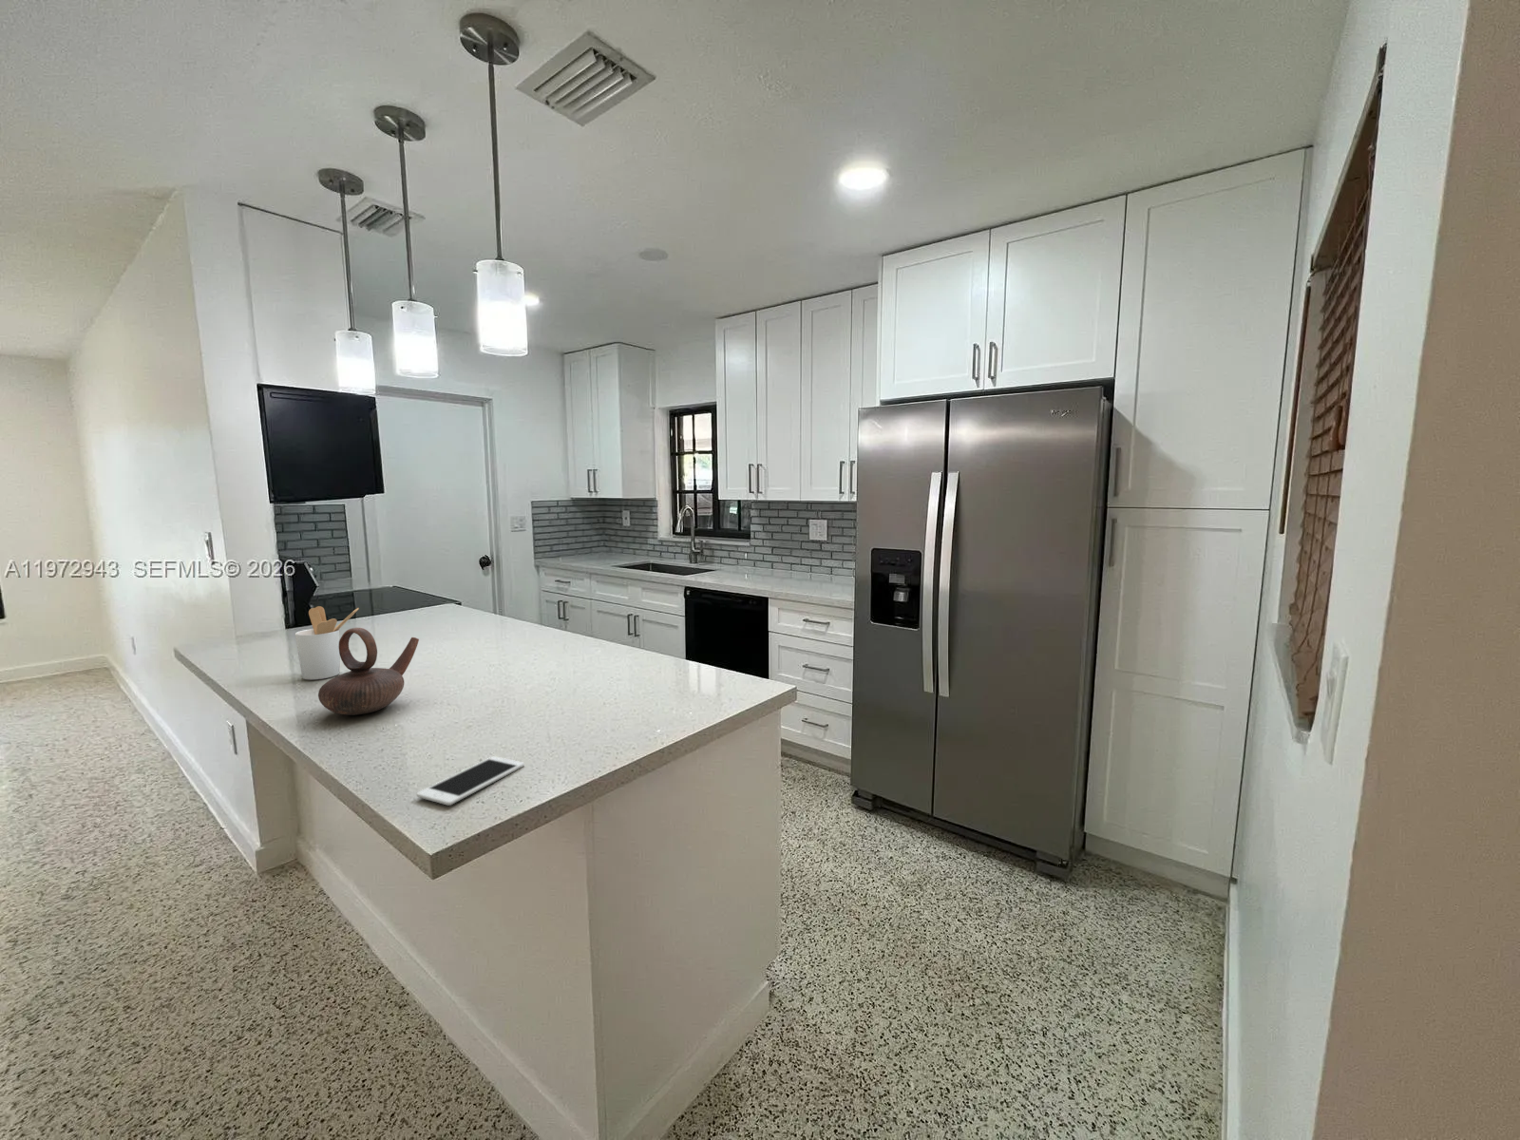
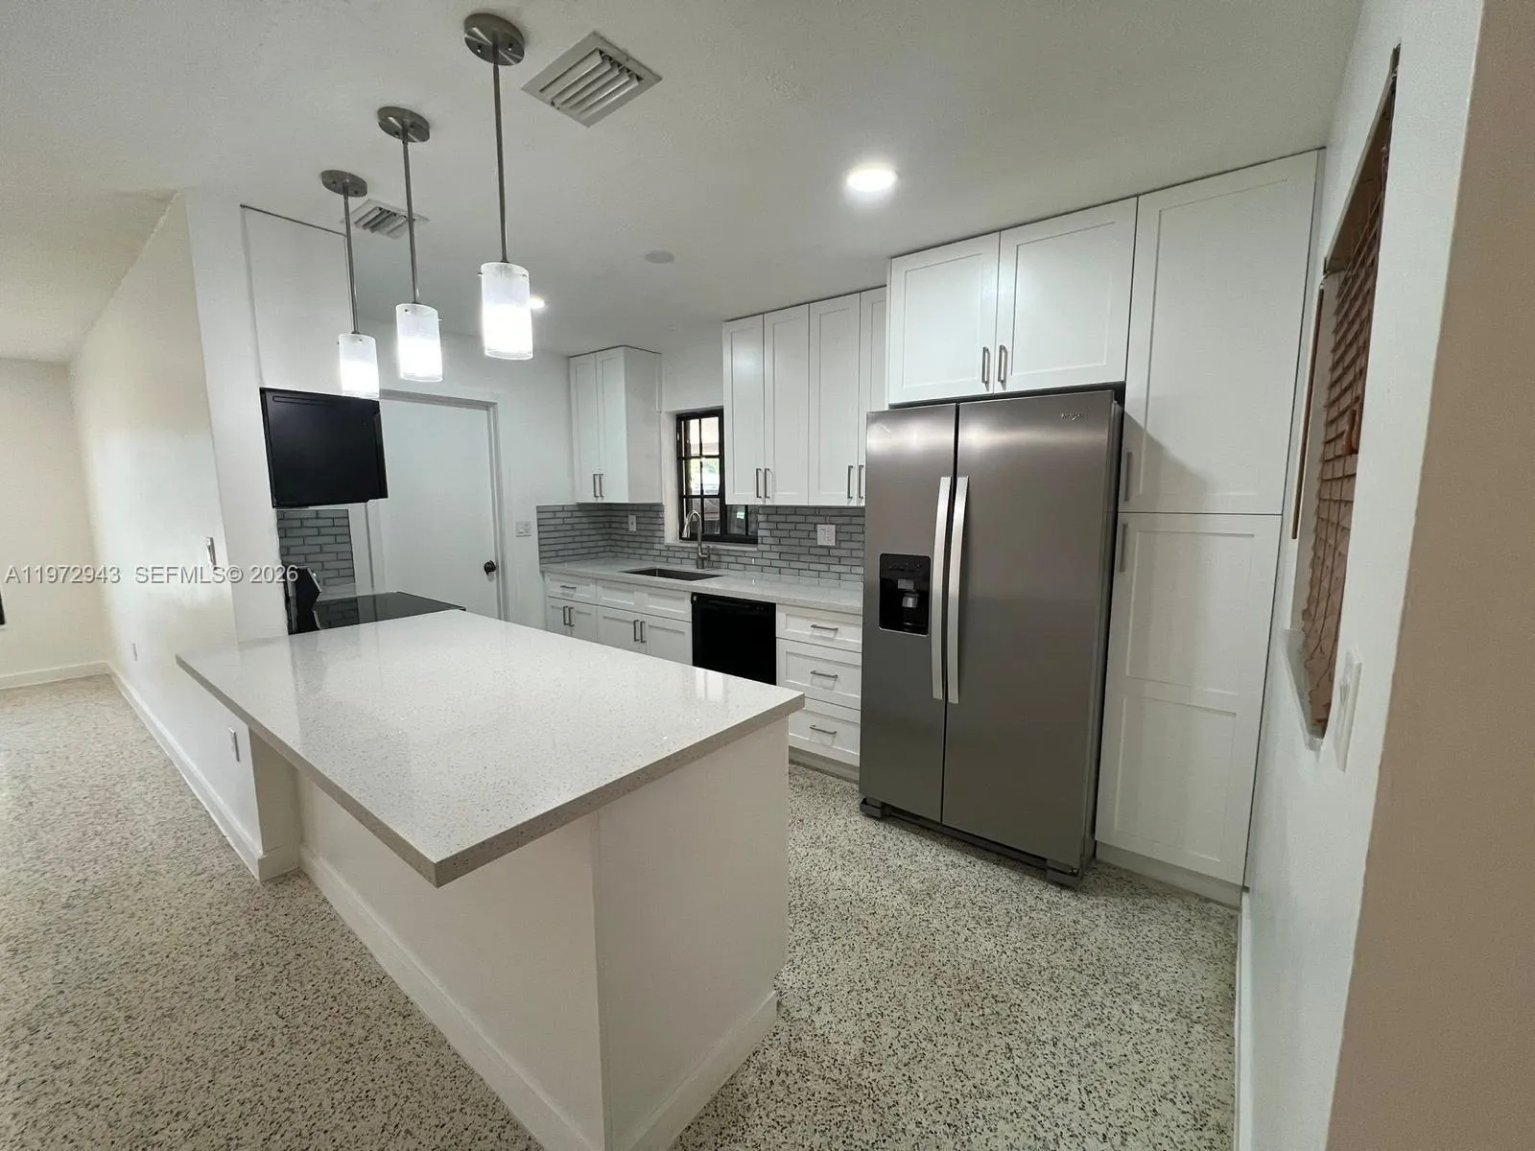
- teapot [317,627,420,716]
- utensil holder [294,605,360,680]
- cell phone [417,756,525,807]
